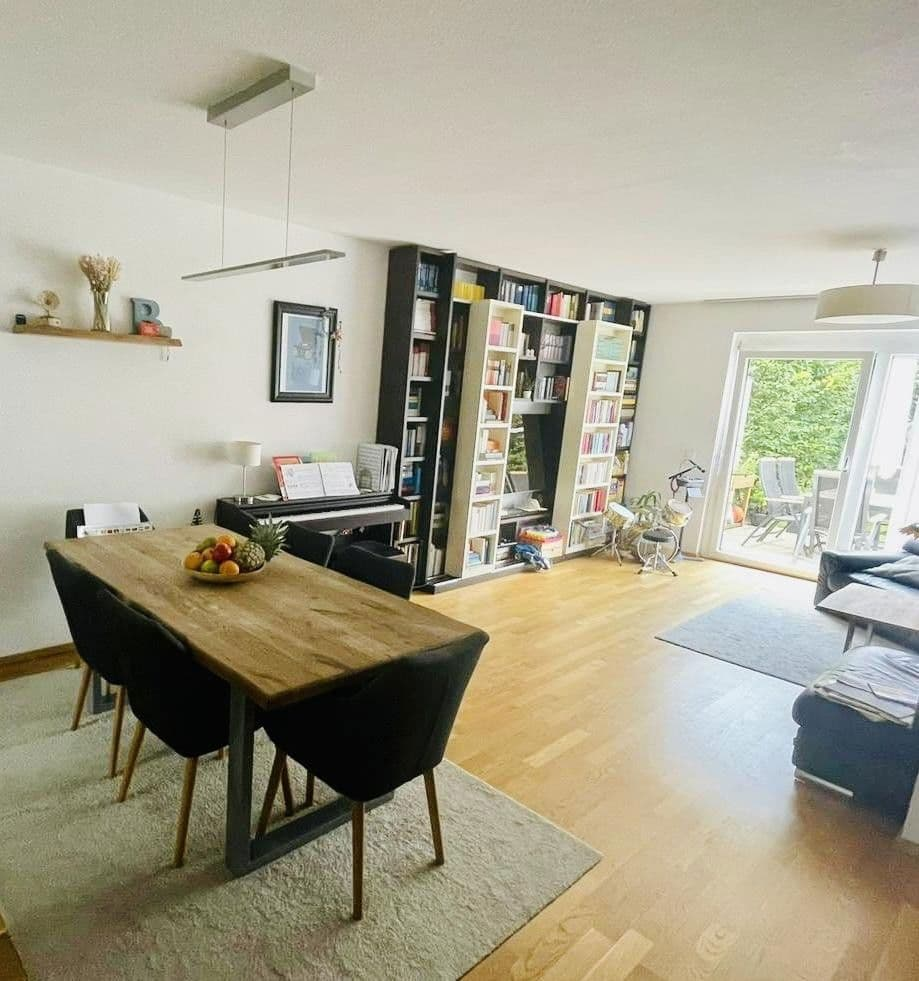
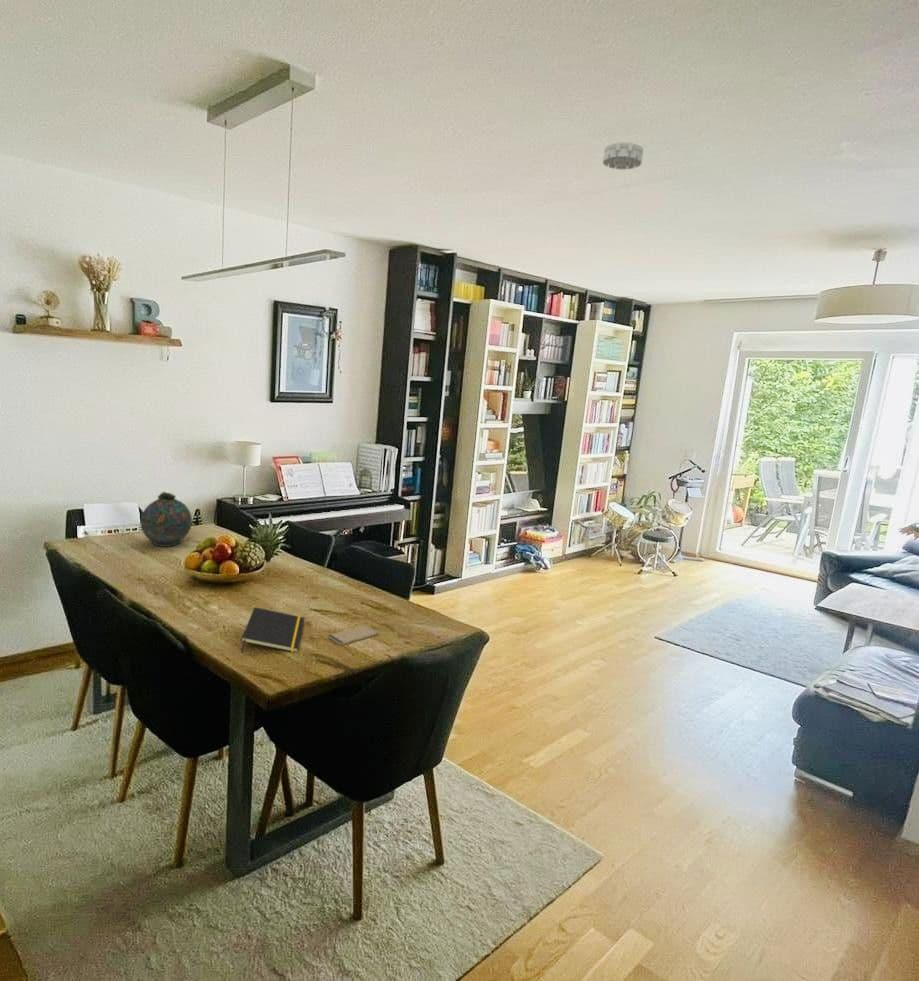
+ snuff bottle [139,491,193,548]
+ smoke detector [602,141,644,170]
+ smartphone [327,624,380,646]
+ notepad [240,606,305,654]
